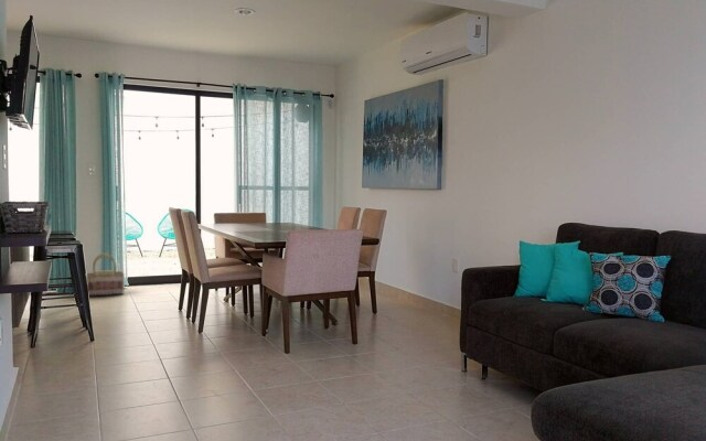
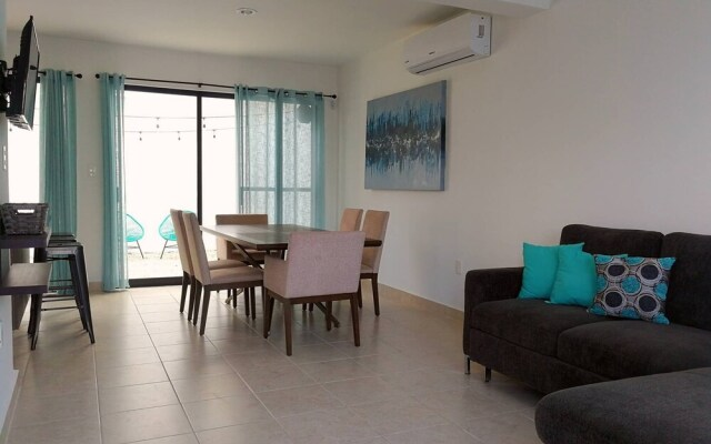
- basket [86,252,126,298]
